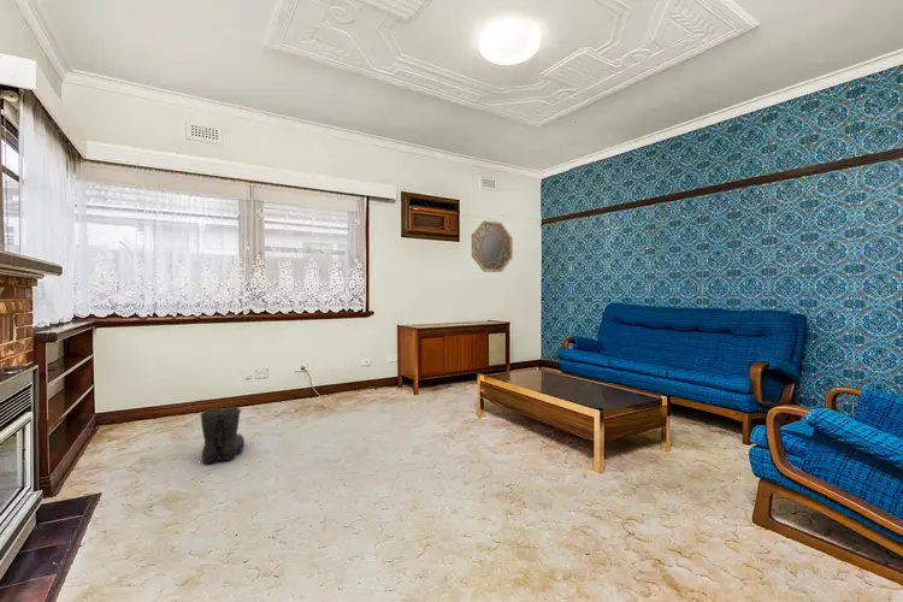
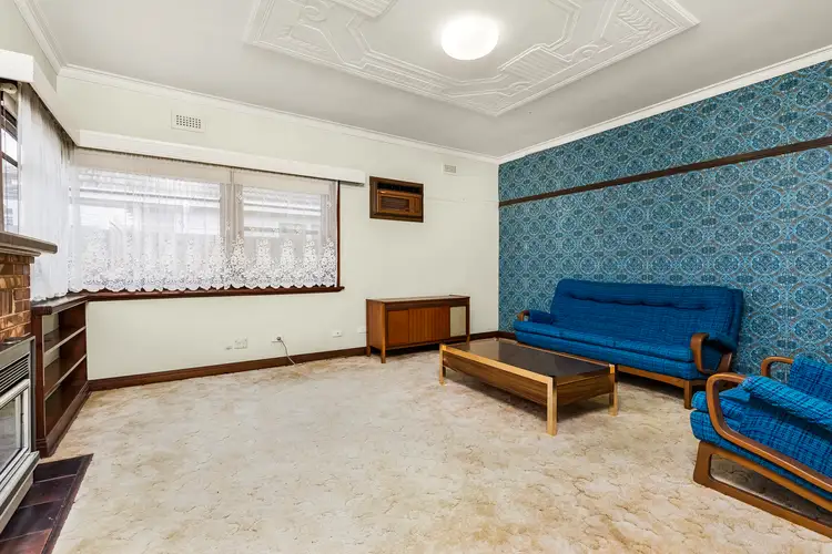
- home mirror [471,219,514,273]
- boots [200,406,246,465]
